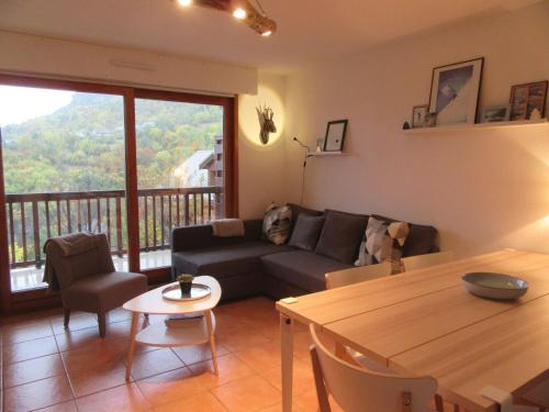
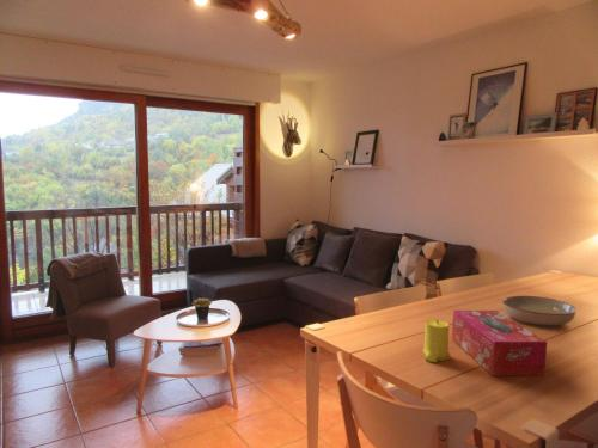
+ candle [422,318,452,363]
+ tissue box [451,309,548,376]
